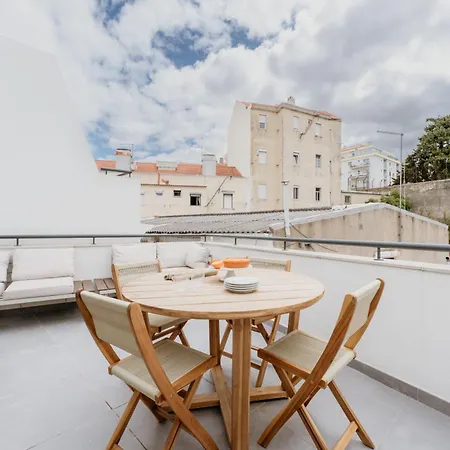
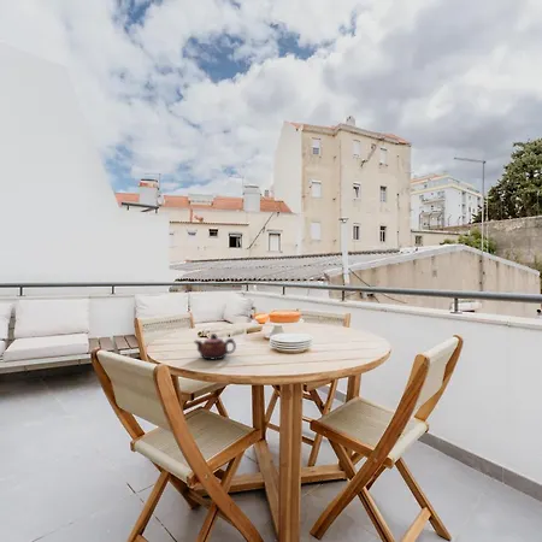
+ teapot [193,332,237,360]
